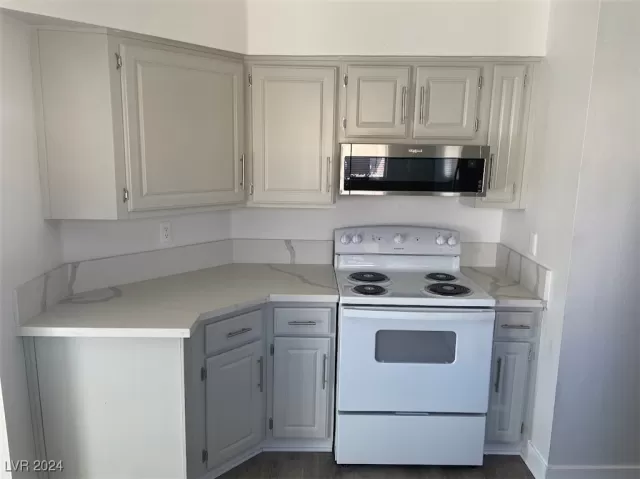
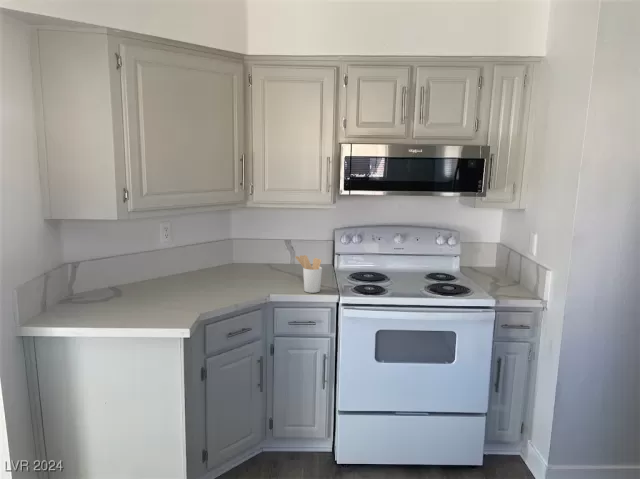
+ utensil holder [295,254,323,294]
